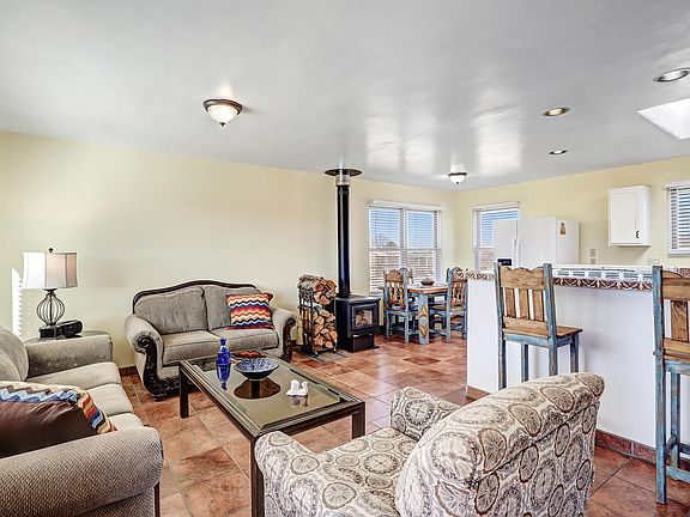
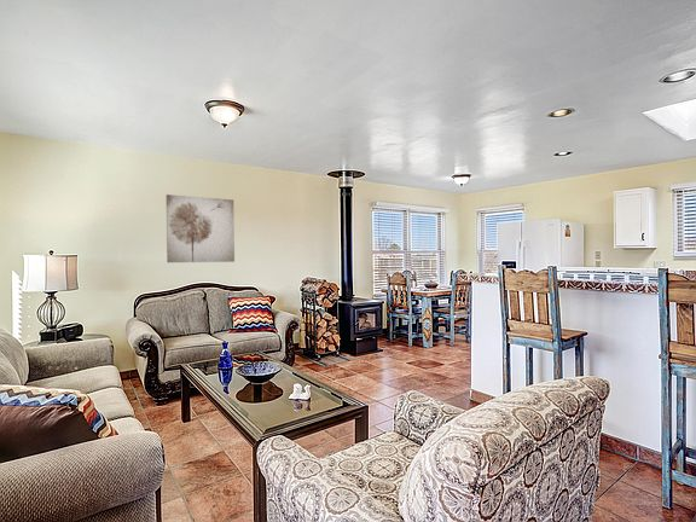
+ wall art [166,193,236,263]
